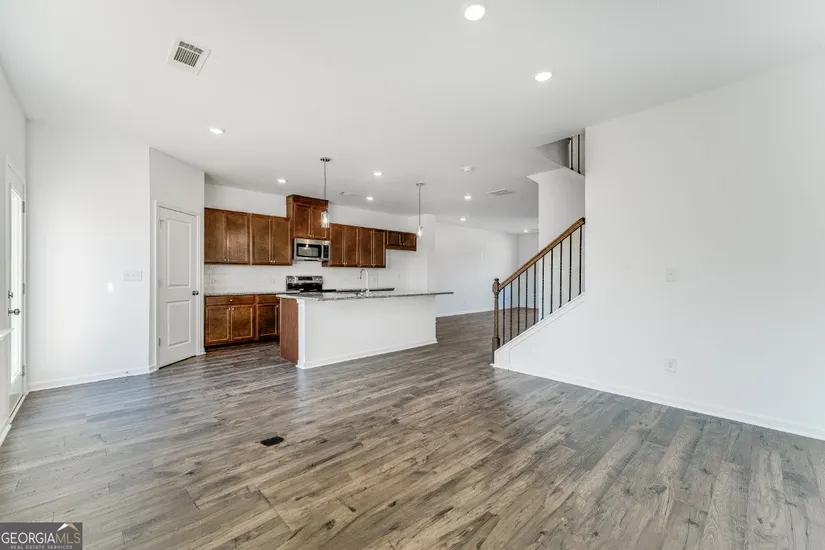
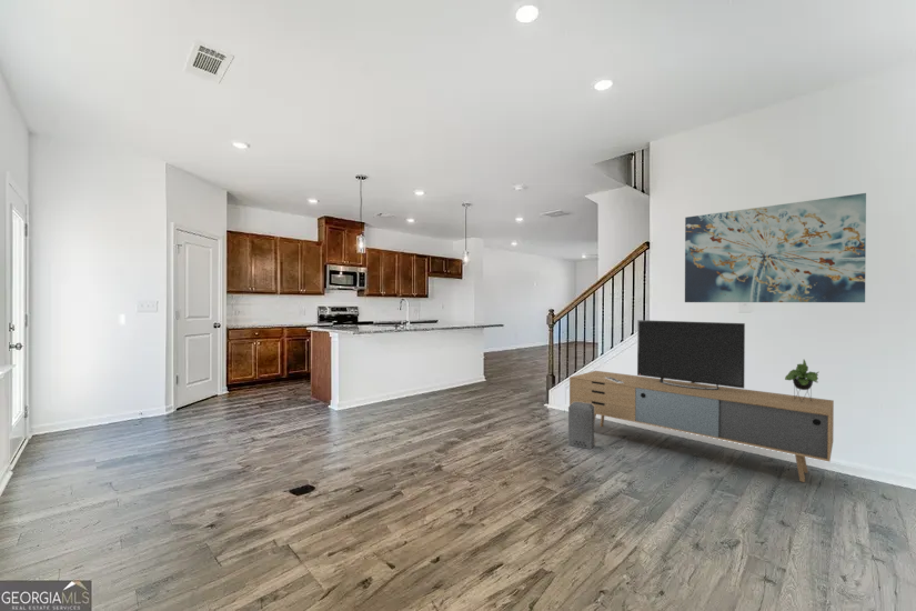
+ media console [568,319,835,483]
+ speaker [567,402,595,450]
+ wall art [684,192,867,303]
